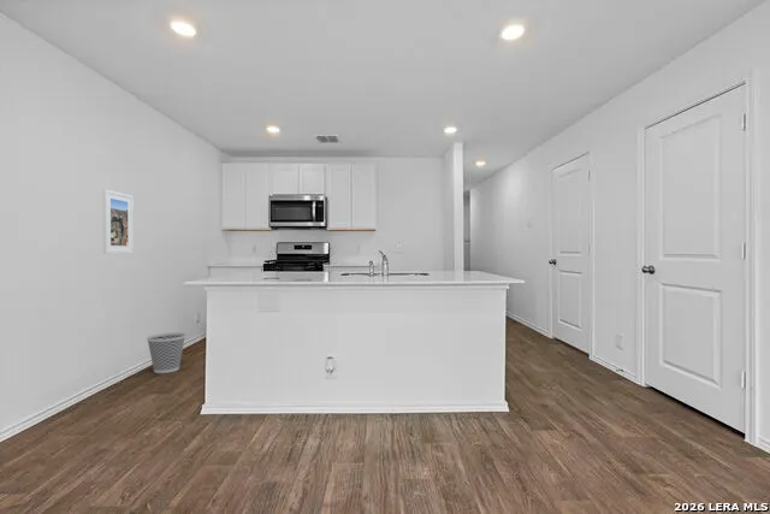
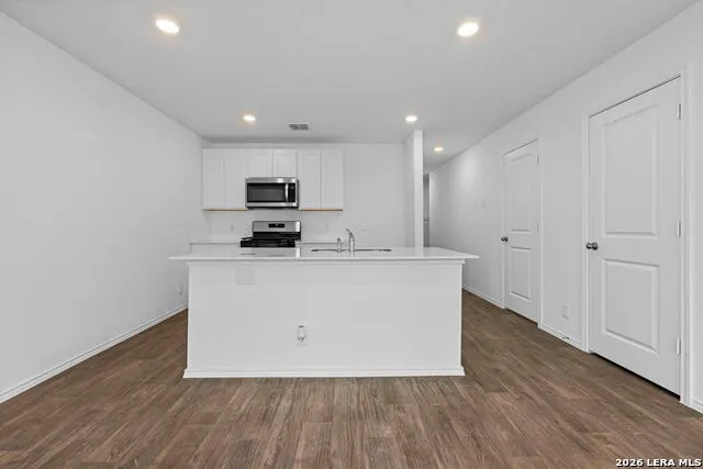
- wastebasket [146,331,186,374]
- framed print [102,188,135,254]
